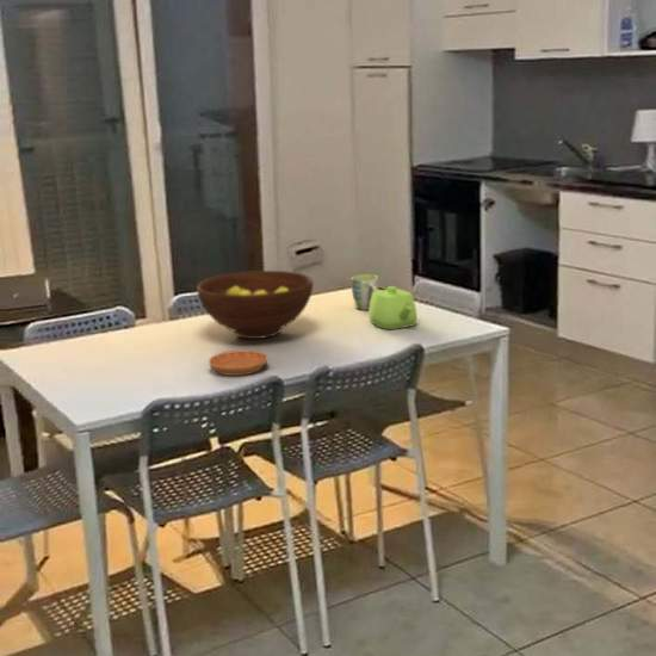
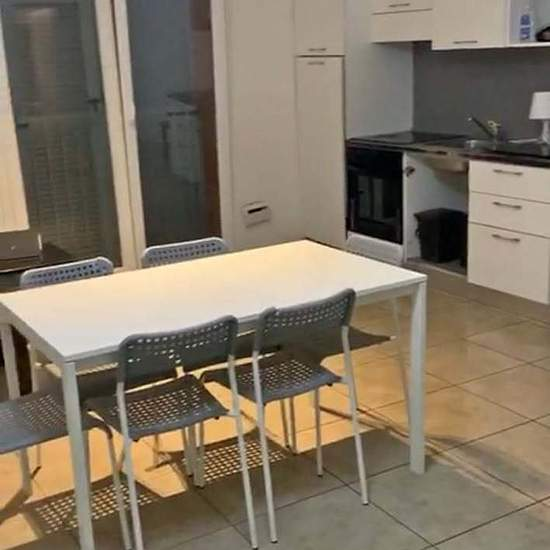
- teapot [367,285,419,330]
- saucer [208,349,268,377]
- fruit bowl [196,270,314,340]
- mug [349,273,379,311]
